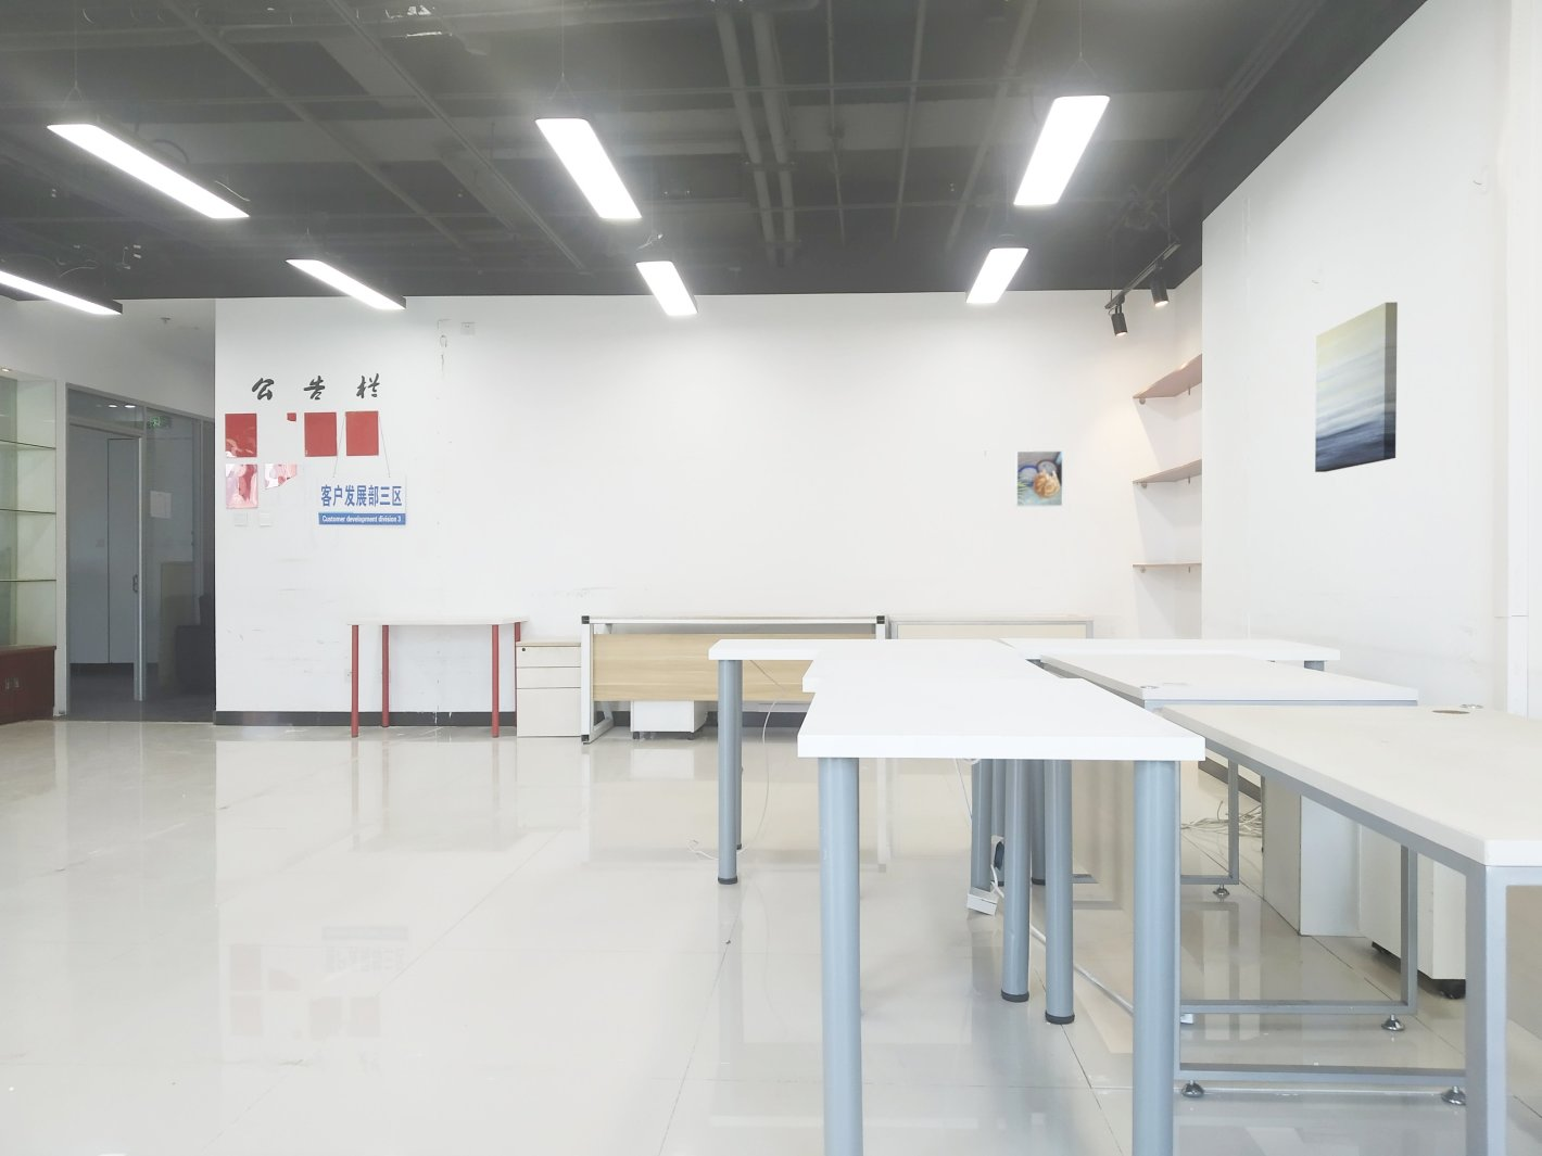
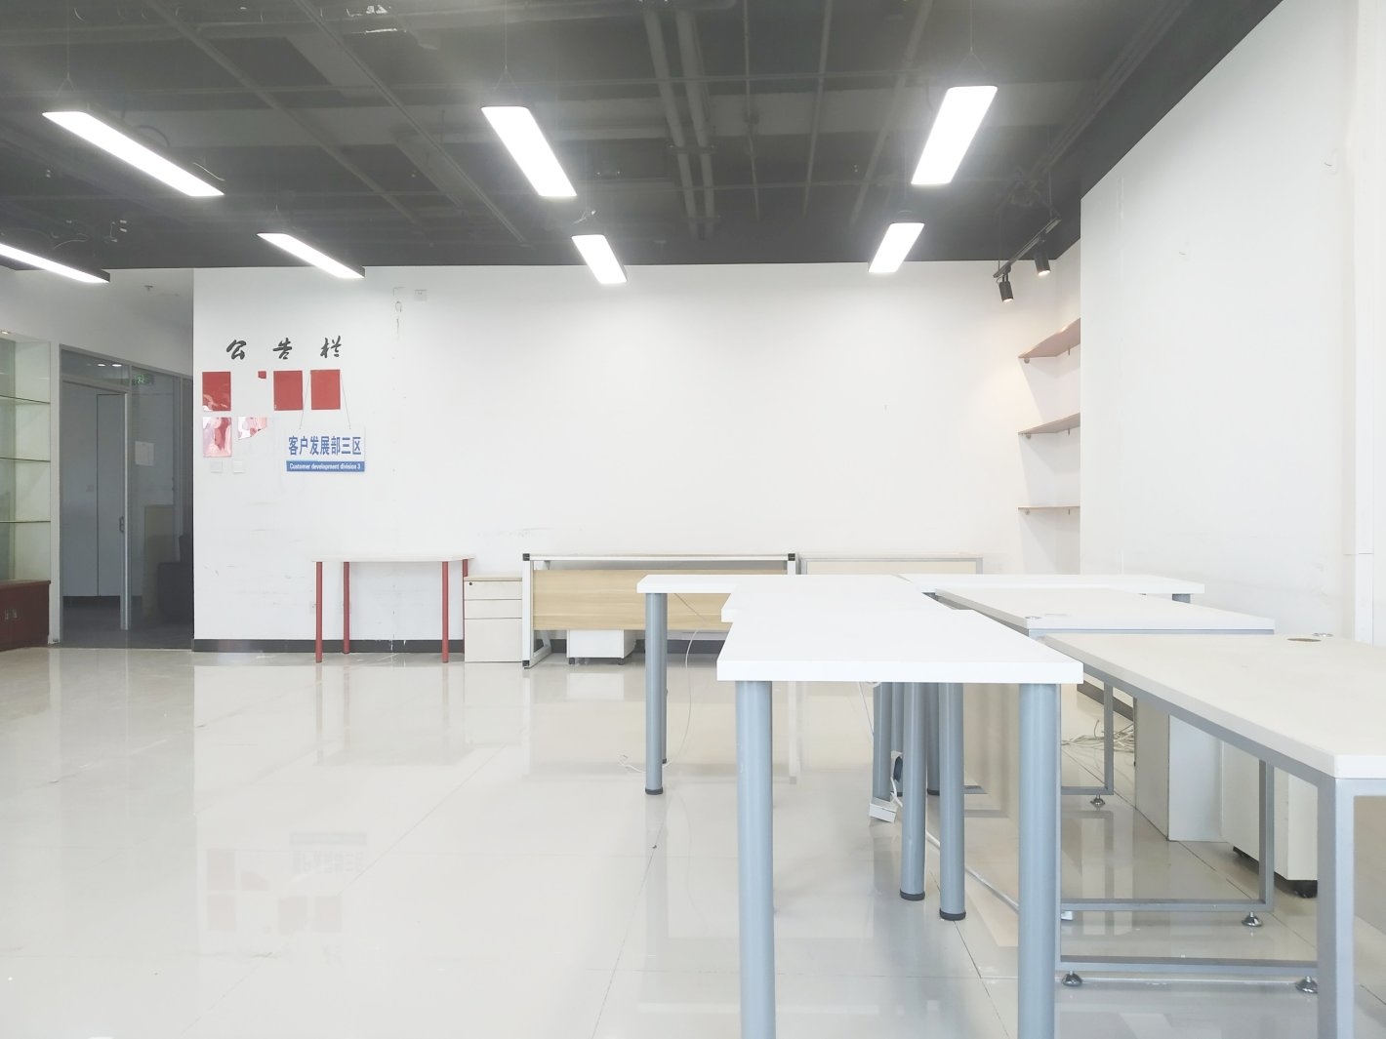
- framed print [1014,449,1064,508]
- wall art [1314,301,1399,474]
